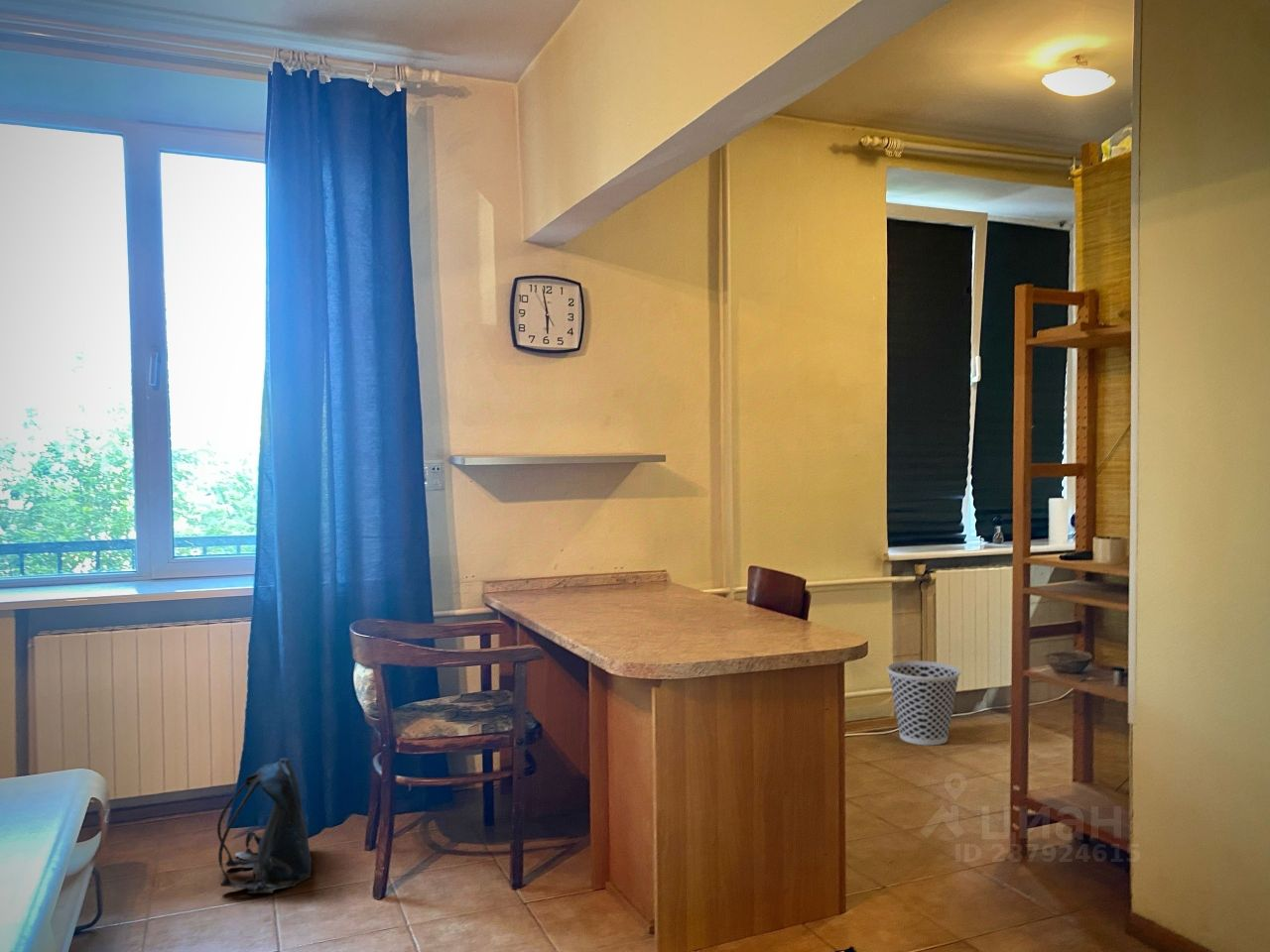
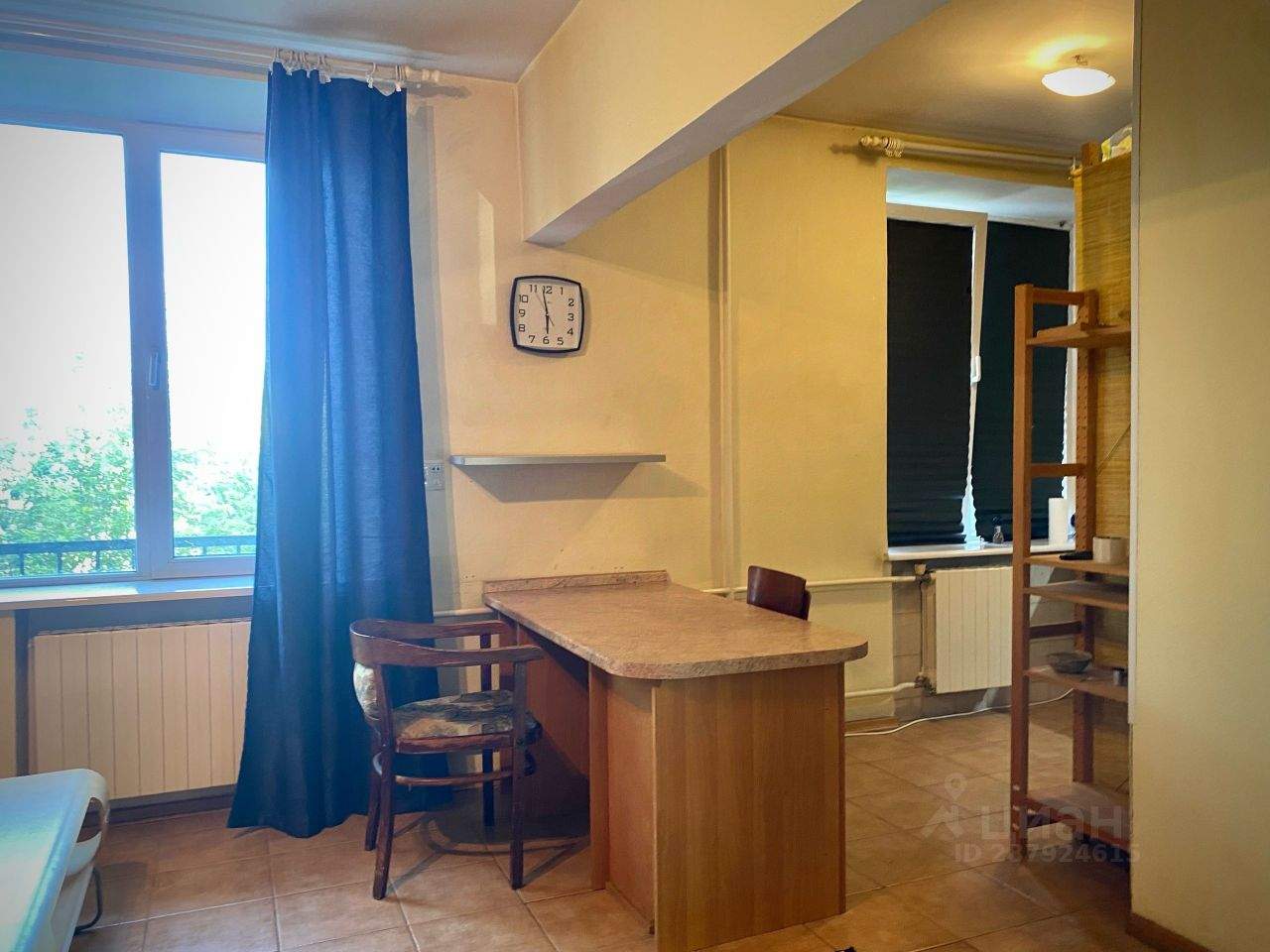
- wastebasket [886,659,961,746]
- backpack [216,757,313,894]
